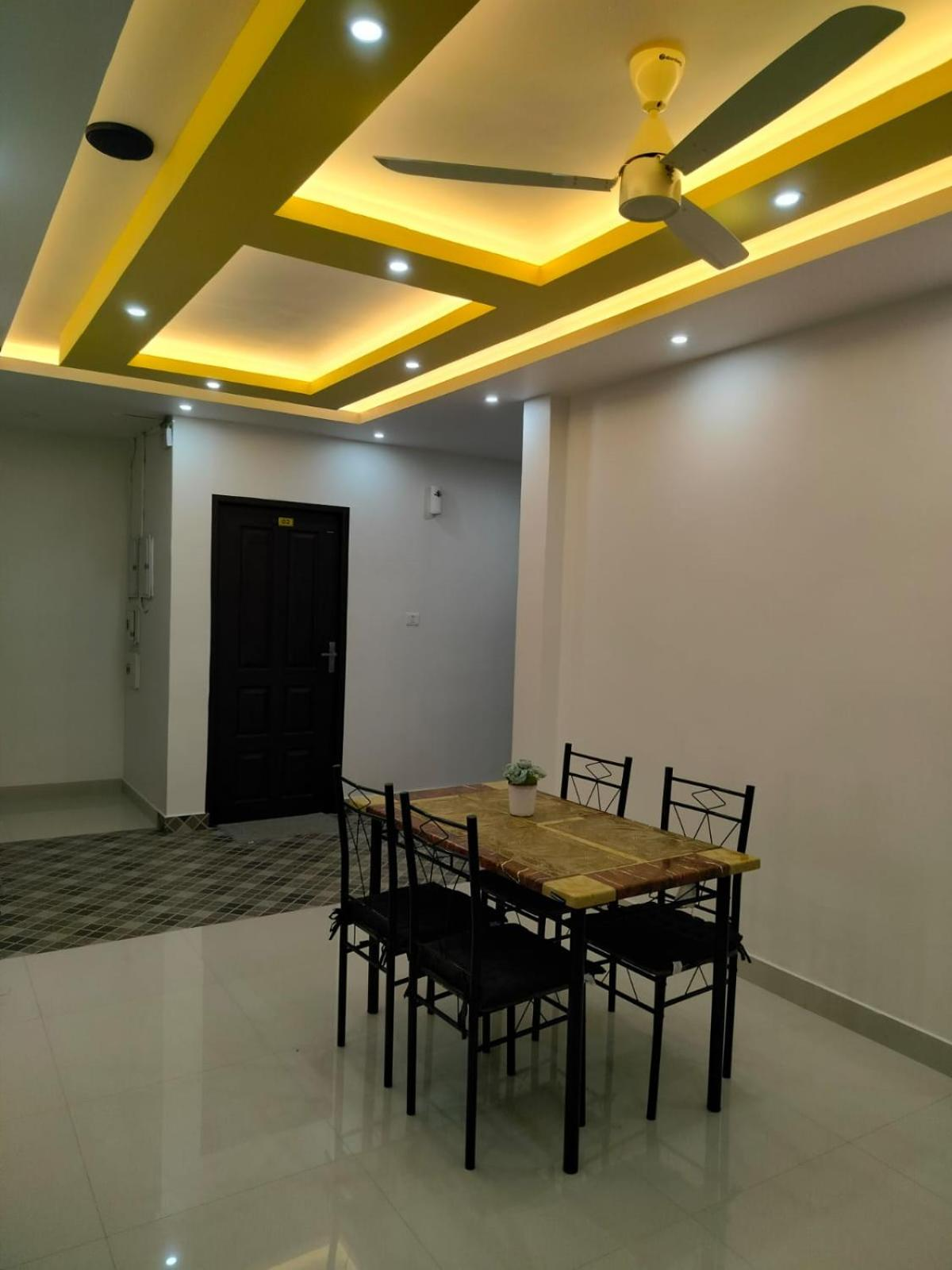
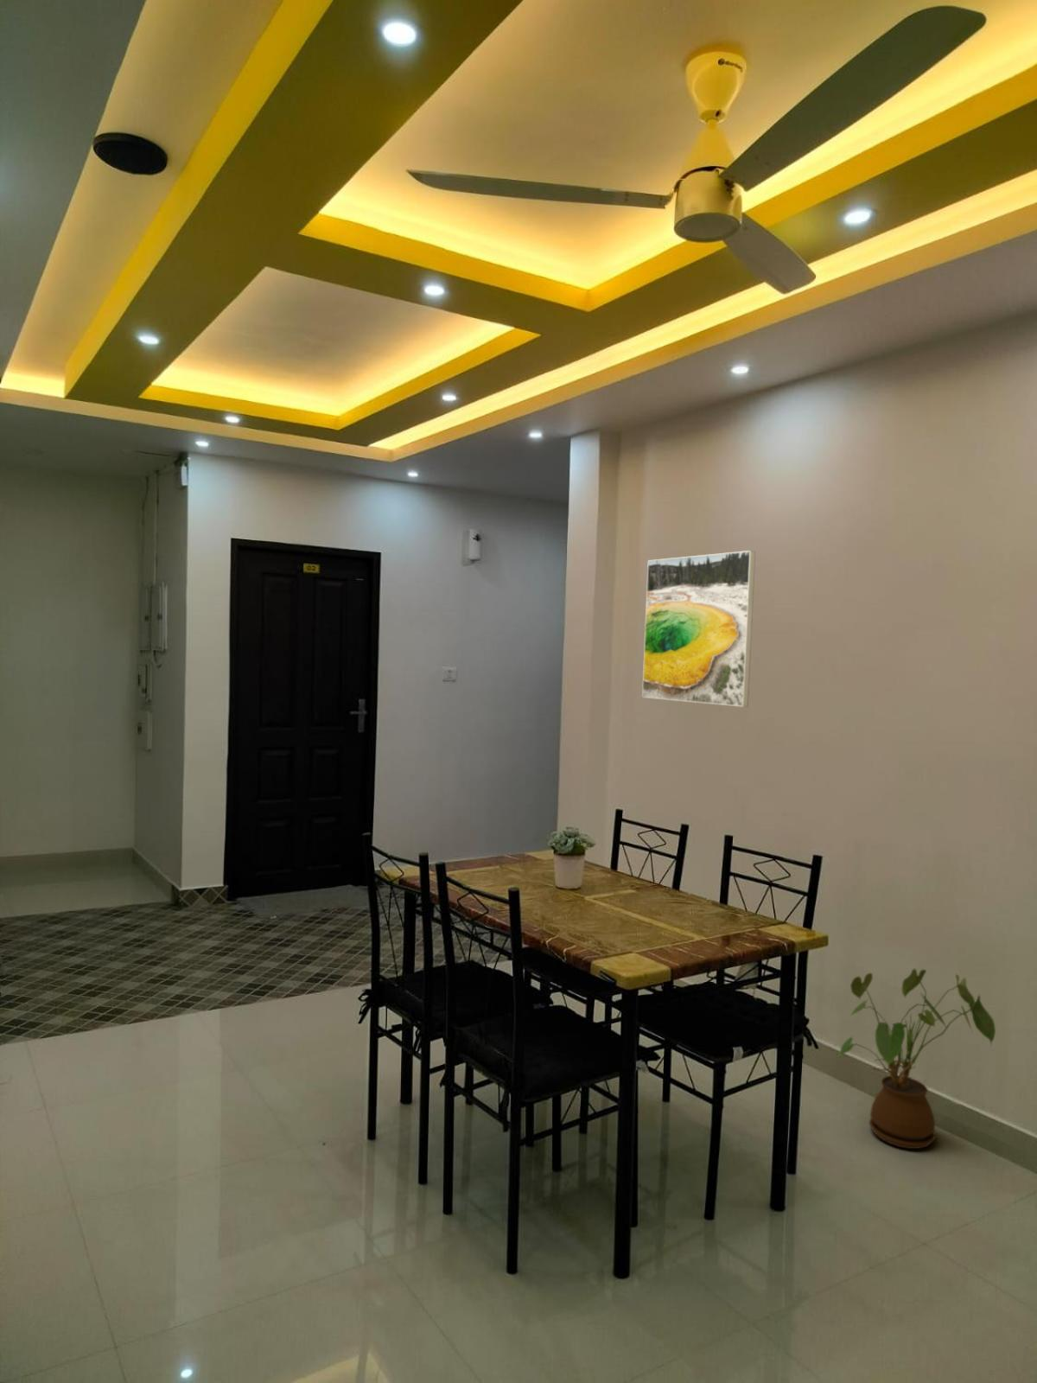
+ house plant [838,968,997,1150]
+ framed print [642,550,756,708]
